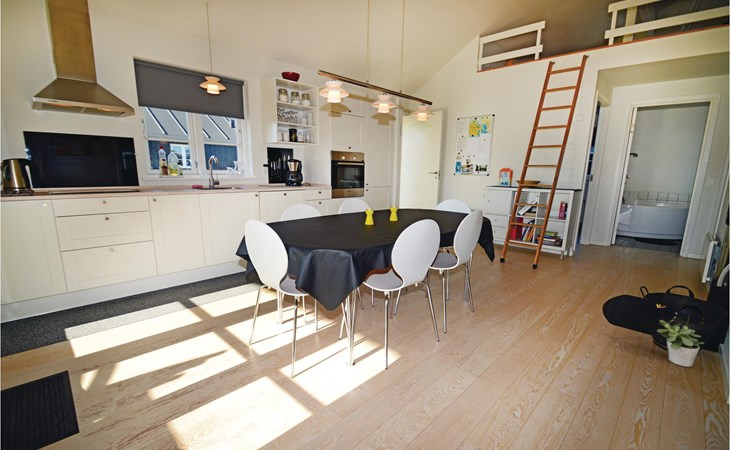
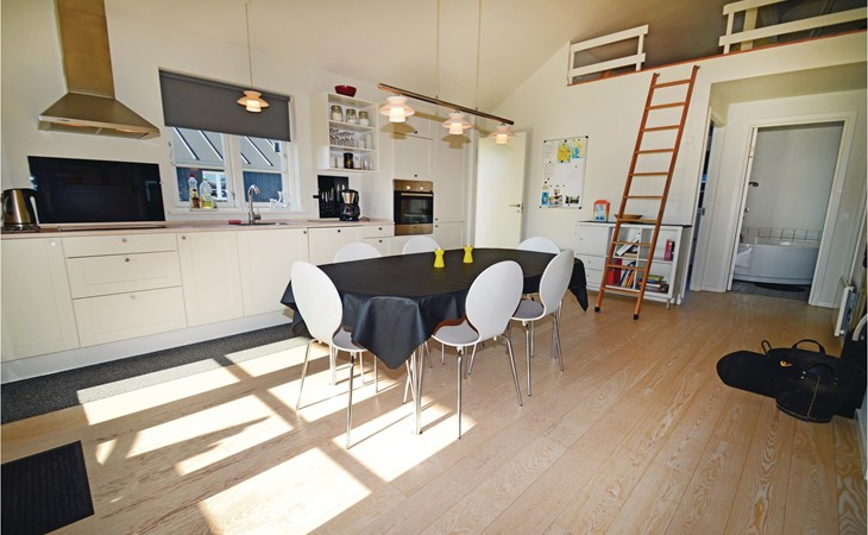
- potted plant [656,319,705,368]
